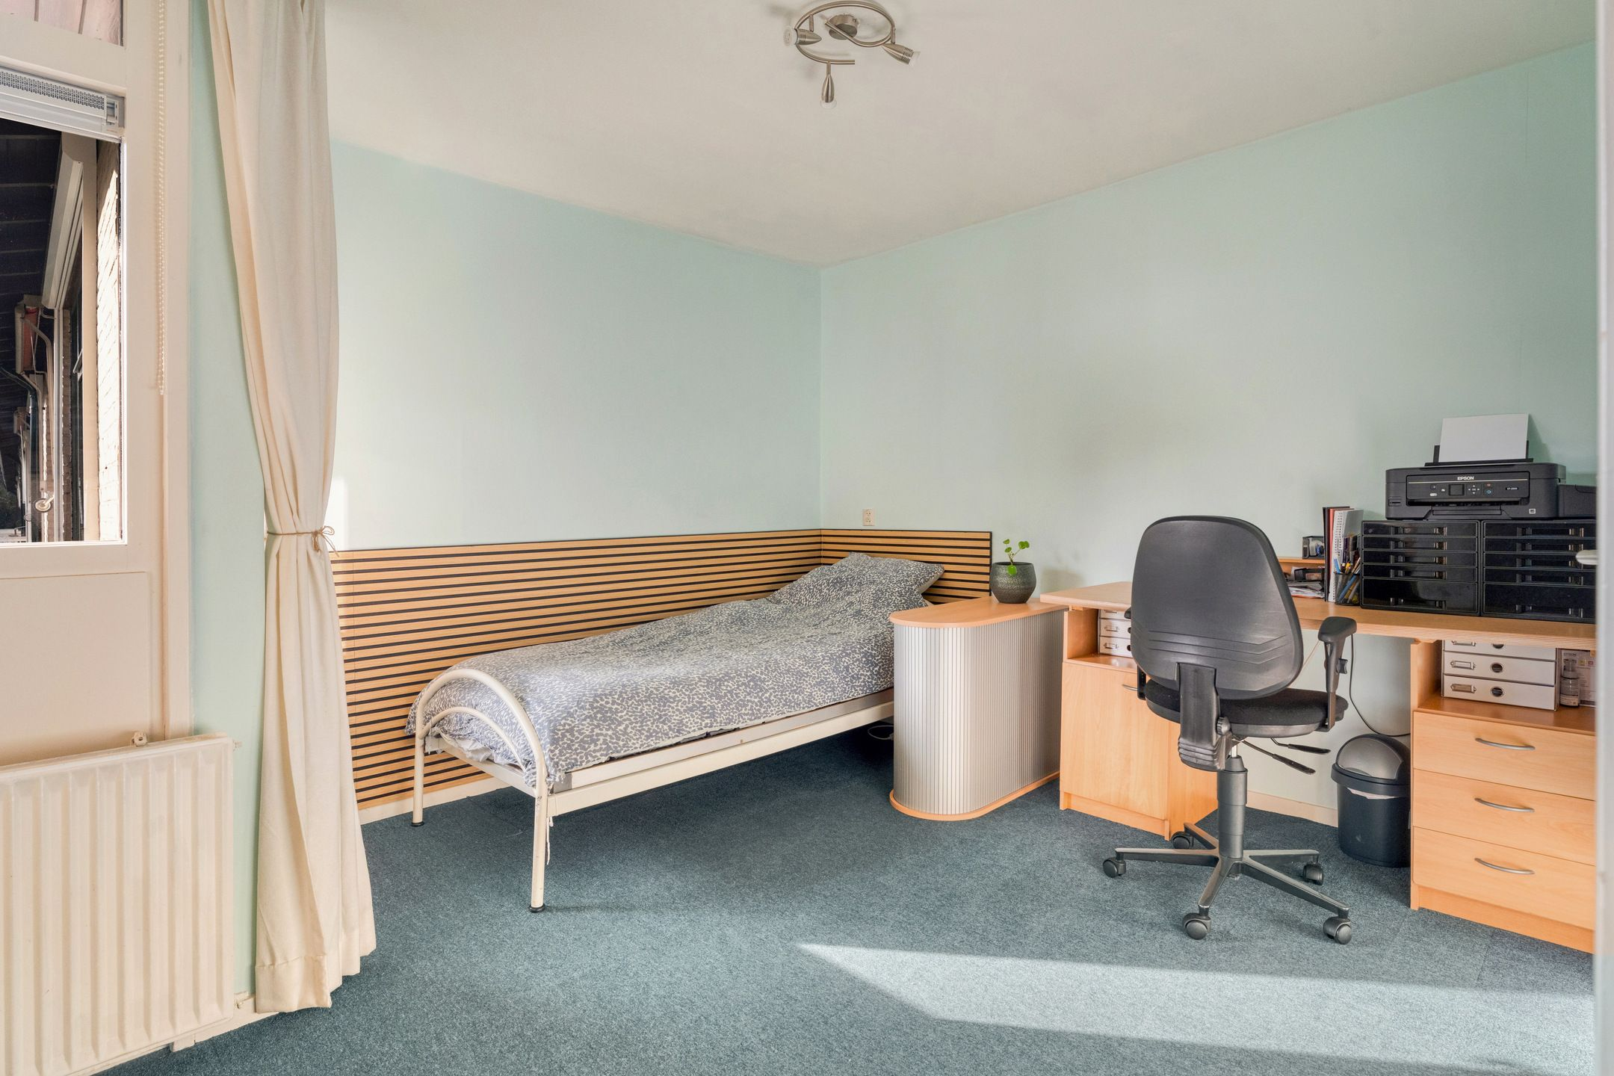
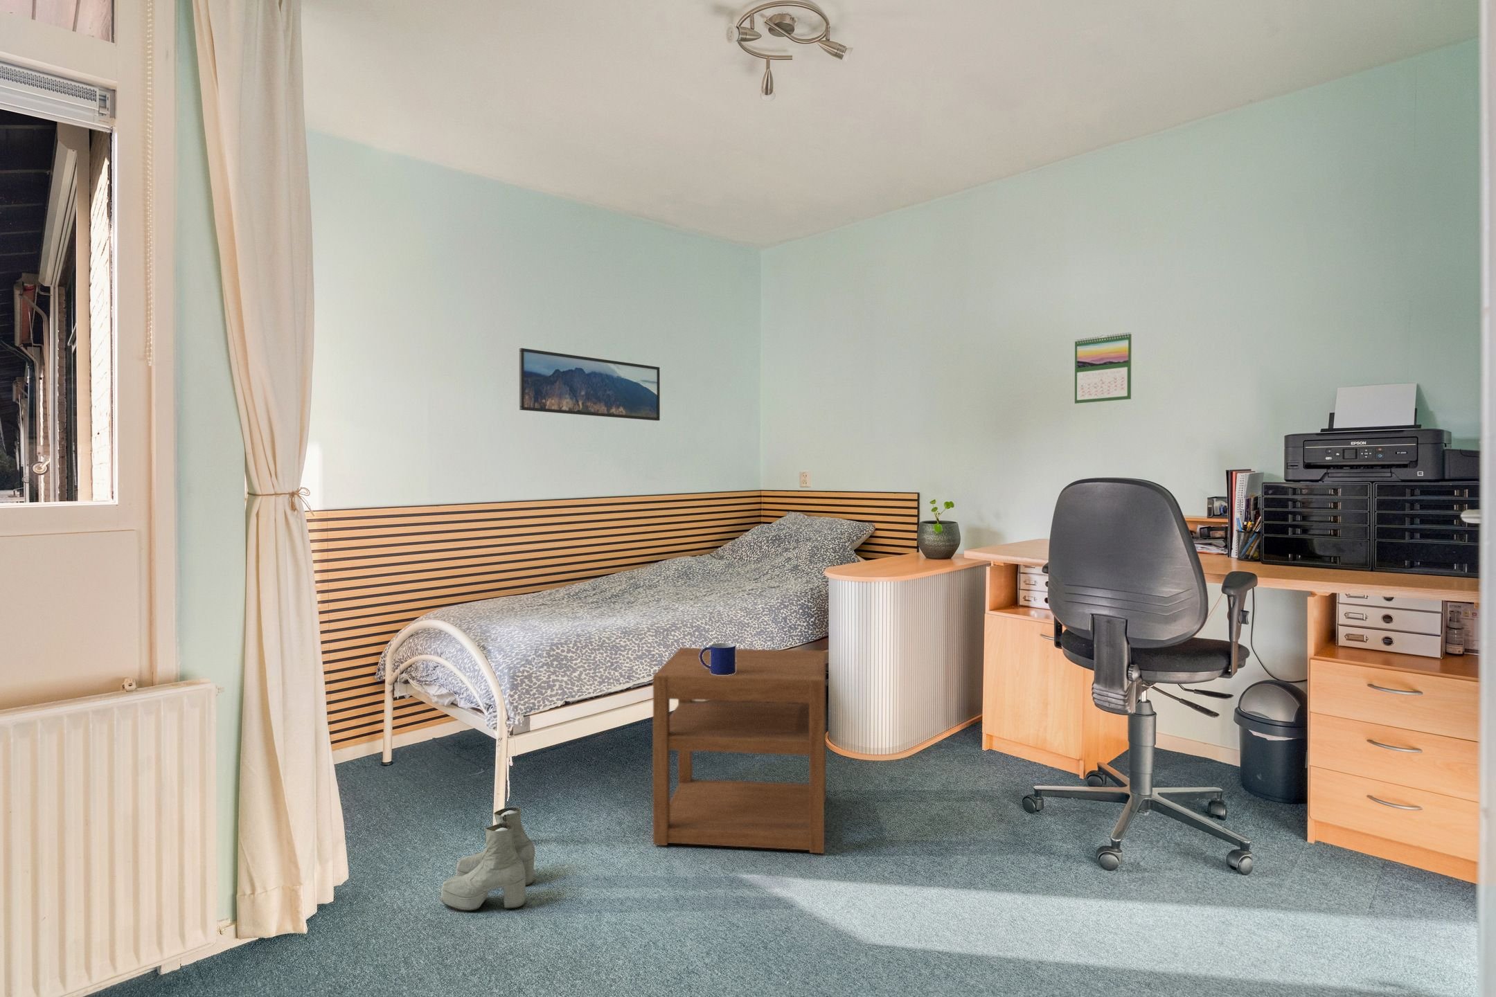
+ boots [441,807,537,911]
+ calendar [1074,332,1132,404]
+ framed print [519,347,661,422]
+ mug [699,642,736,675]
+ nightstand [652,646,826,855]
